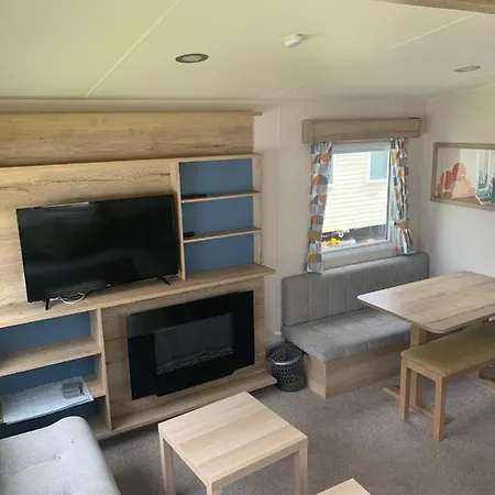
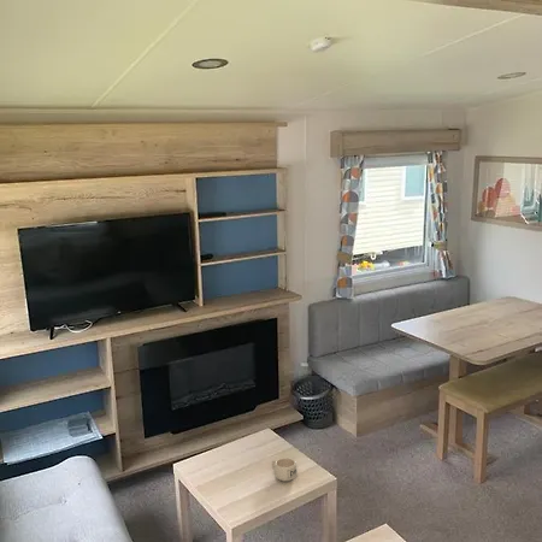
+ mug [271,456,299,482]
